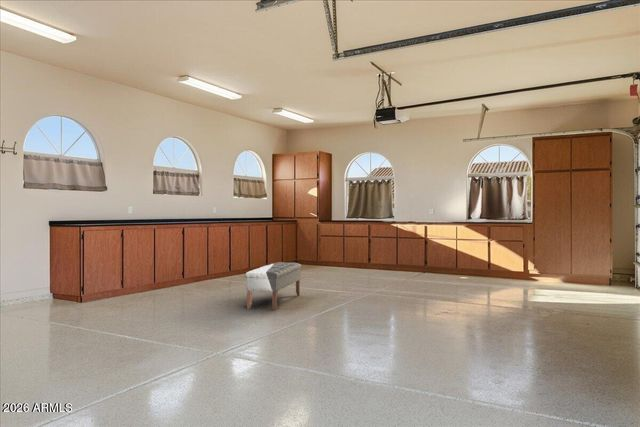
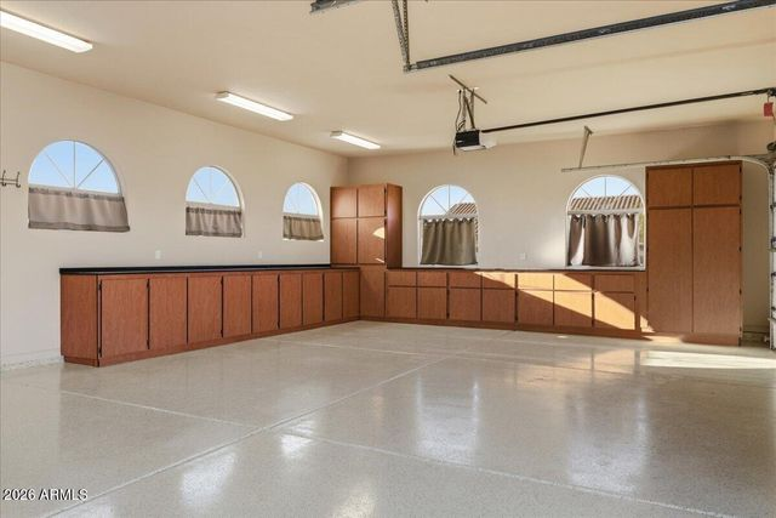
- bench [244,261,302,311]
